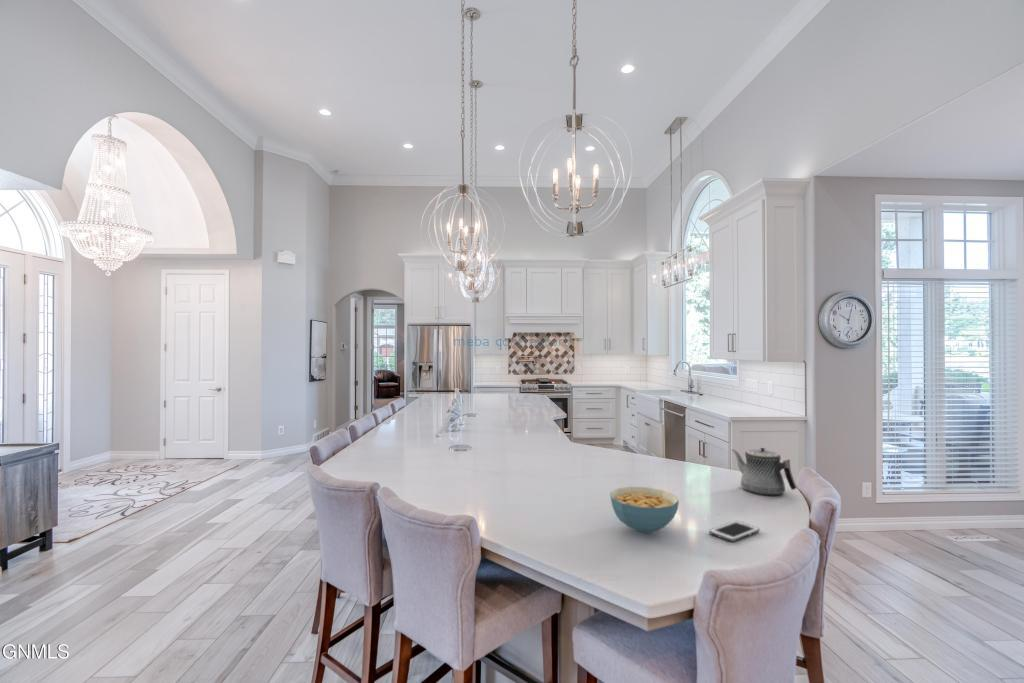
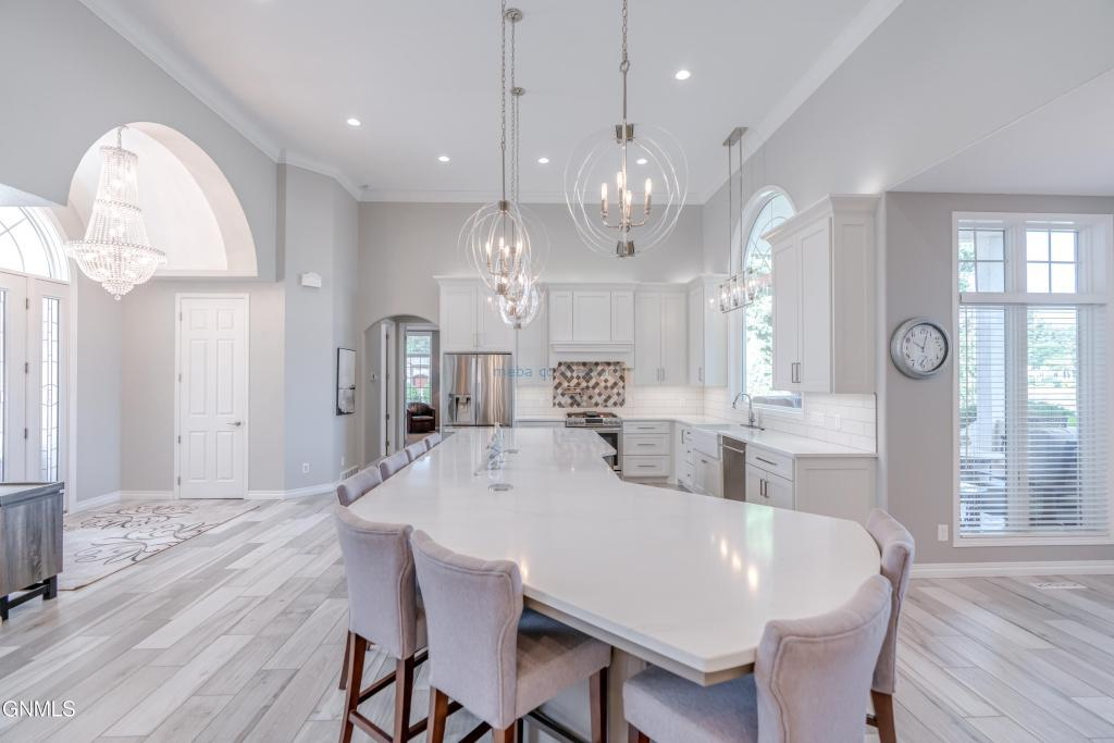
- cell phone [708,520,761,543]
- teapot [730,447,798,496]
- cereal bowl [609,486,680,534]
